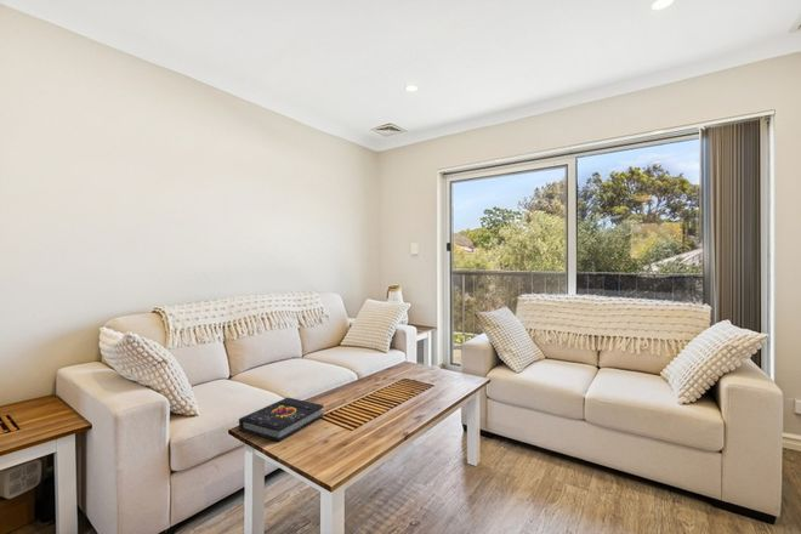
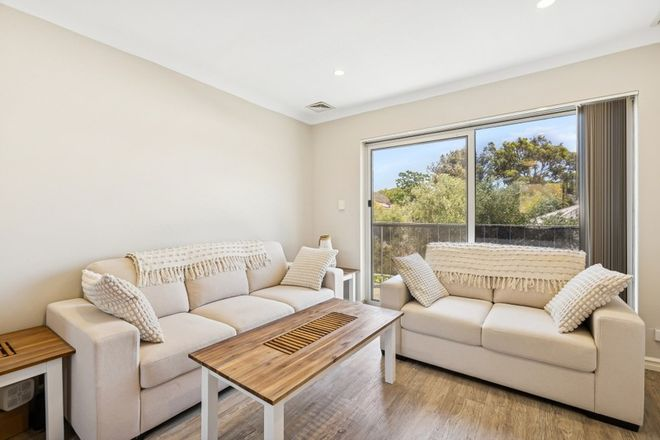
- book [238,397,325,443]
